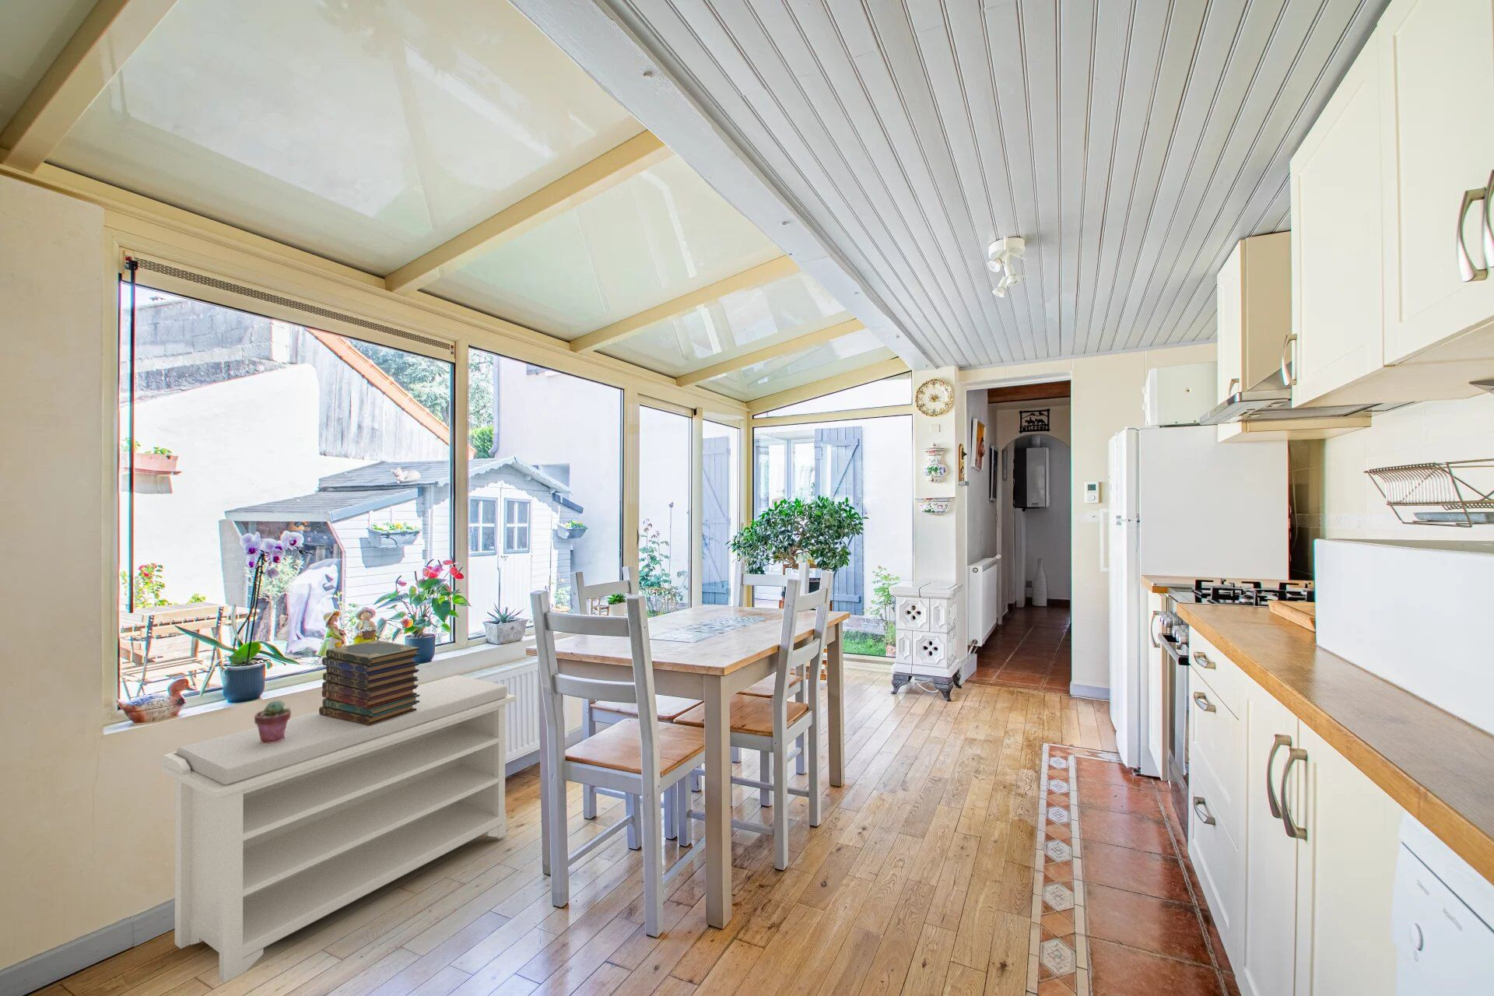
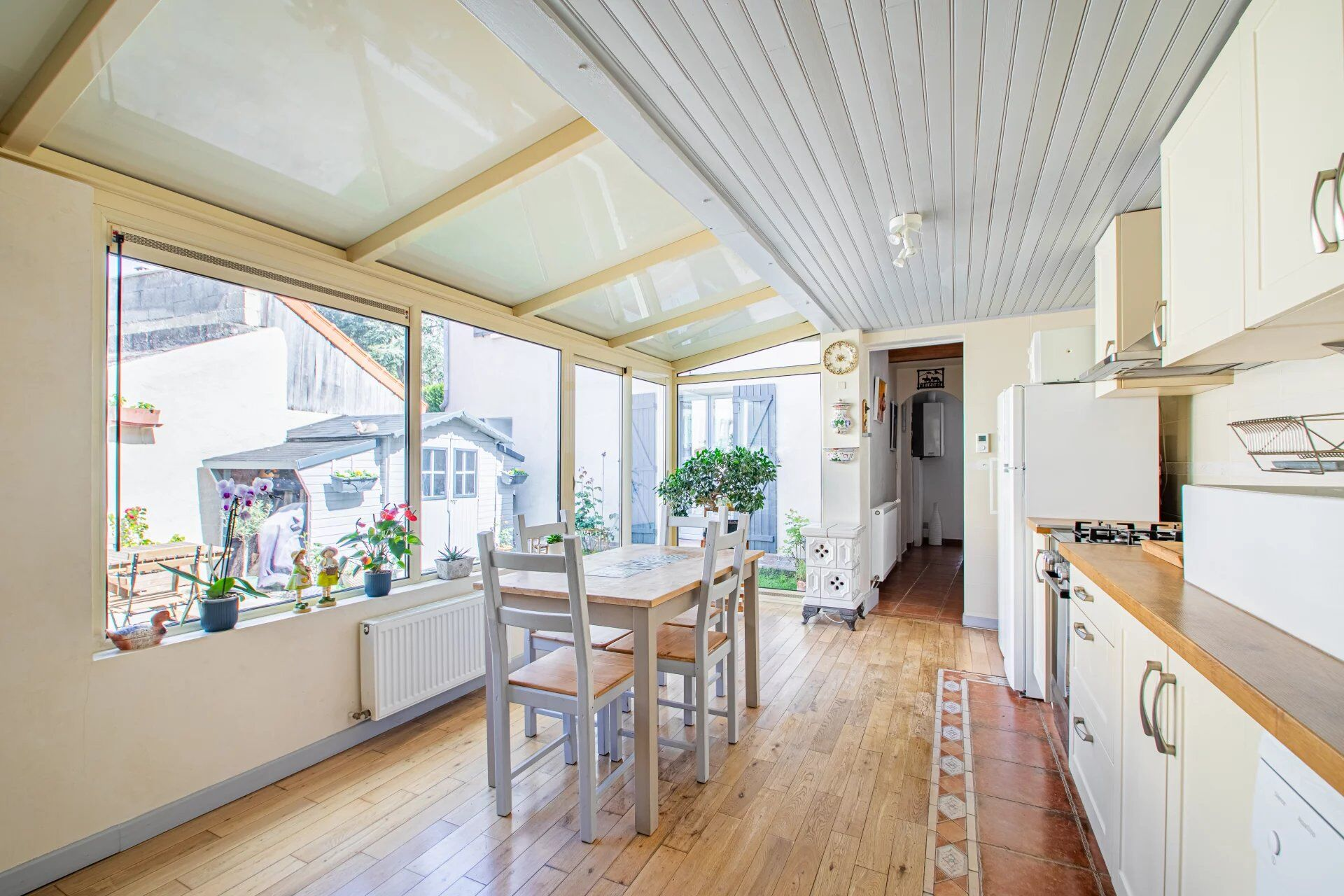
- bench [161,675,517,983]
- book stack [318,639,421,725]
- potted succulent [253,699,291,744]
